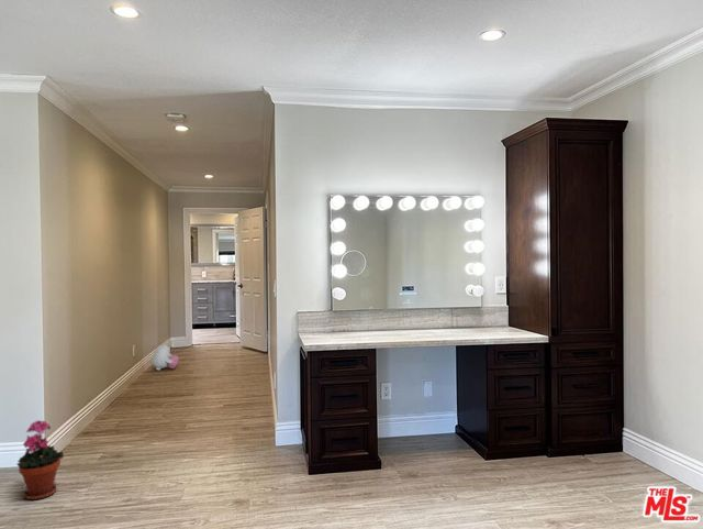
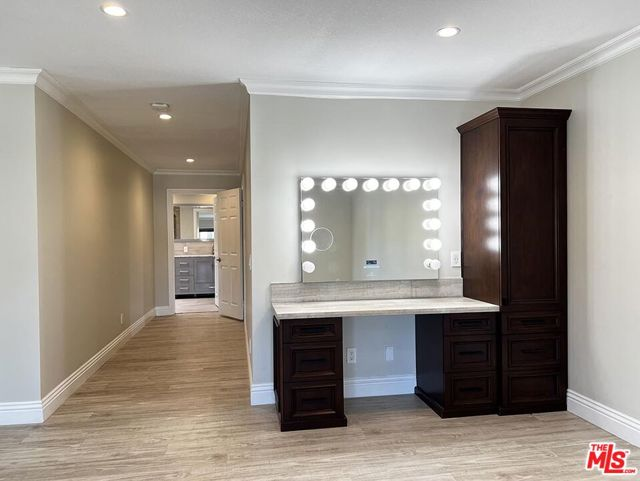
- plush toy [150,343,179,371]
- potted plant [15,419,65,502]
